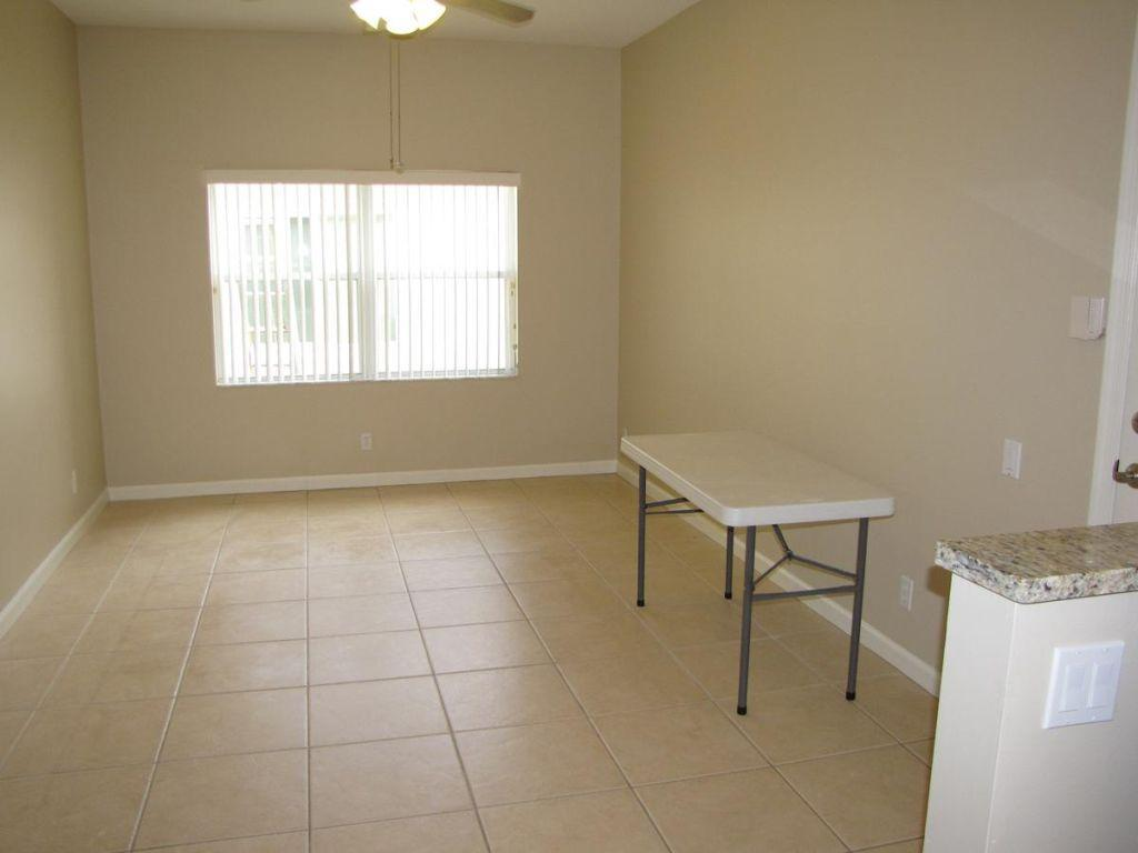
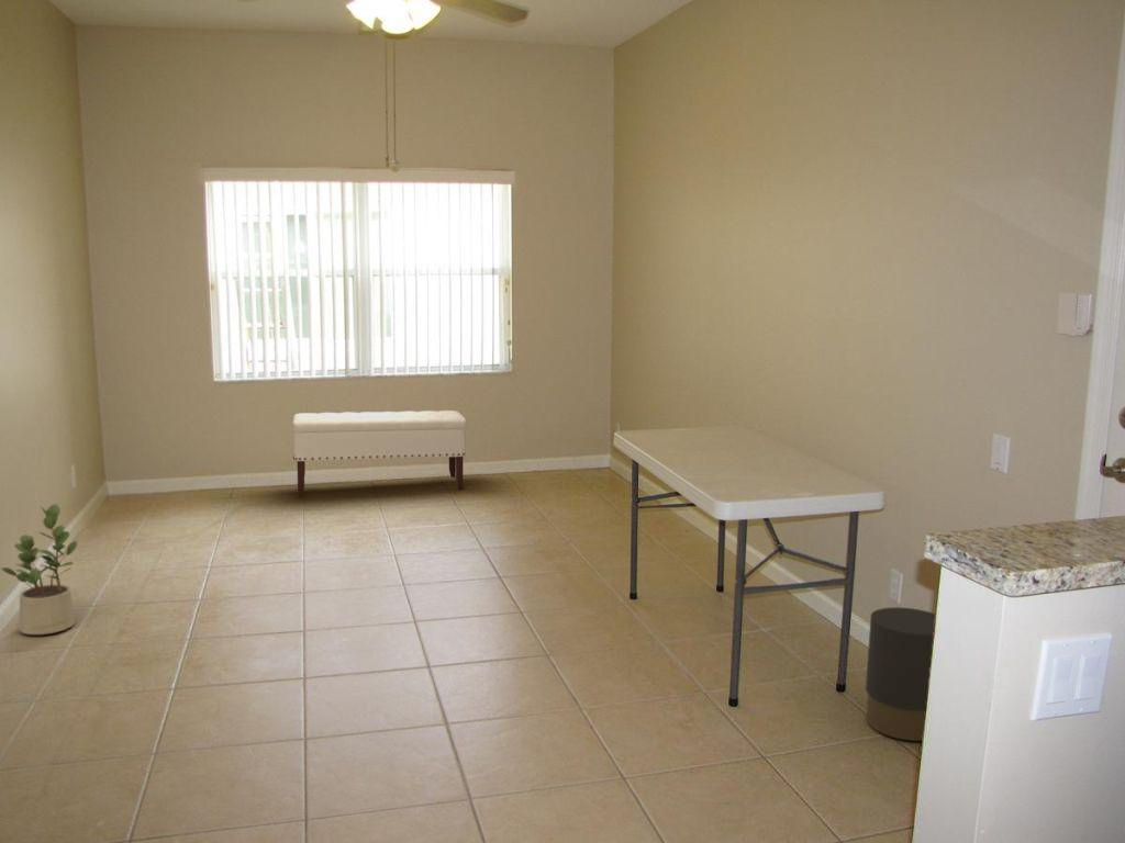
+ potted plant [0,503,78,636]
+ bench [291,409,467,497]
+ trash can [865,606,936,742]
